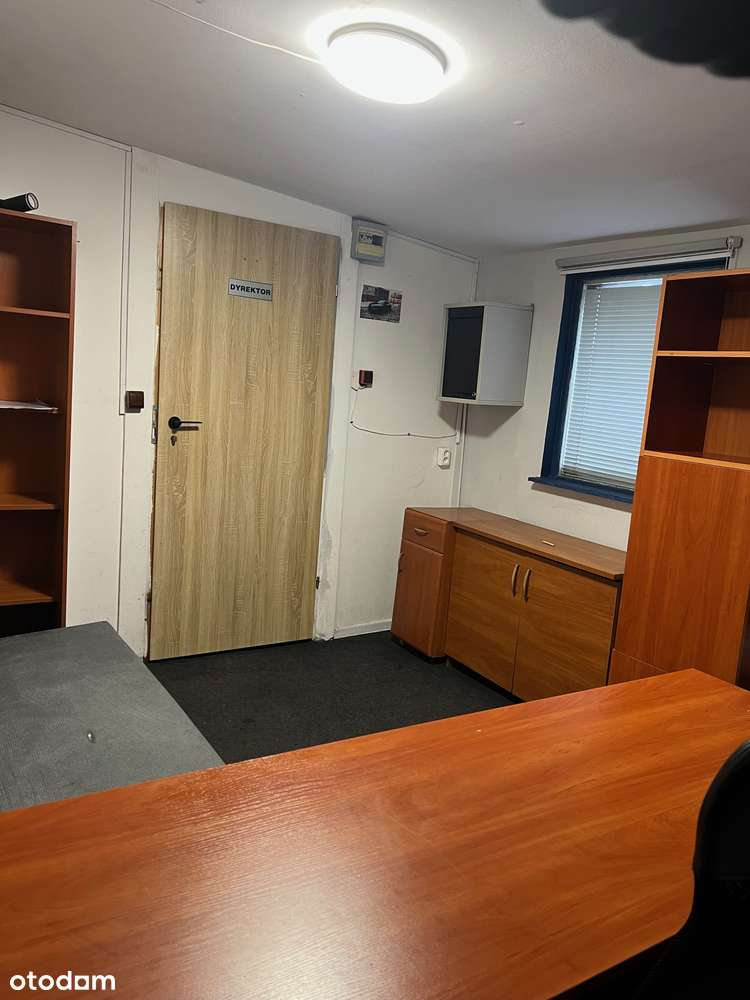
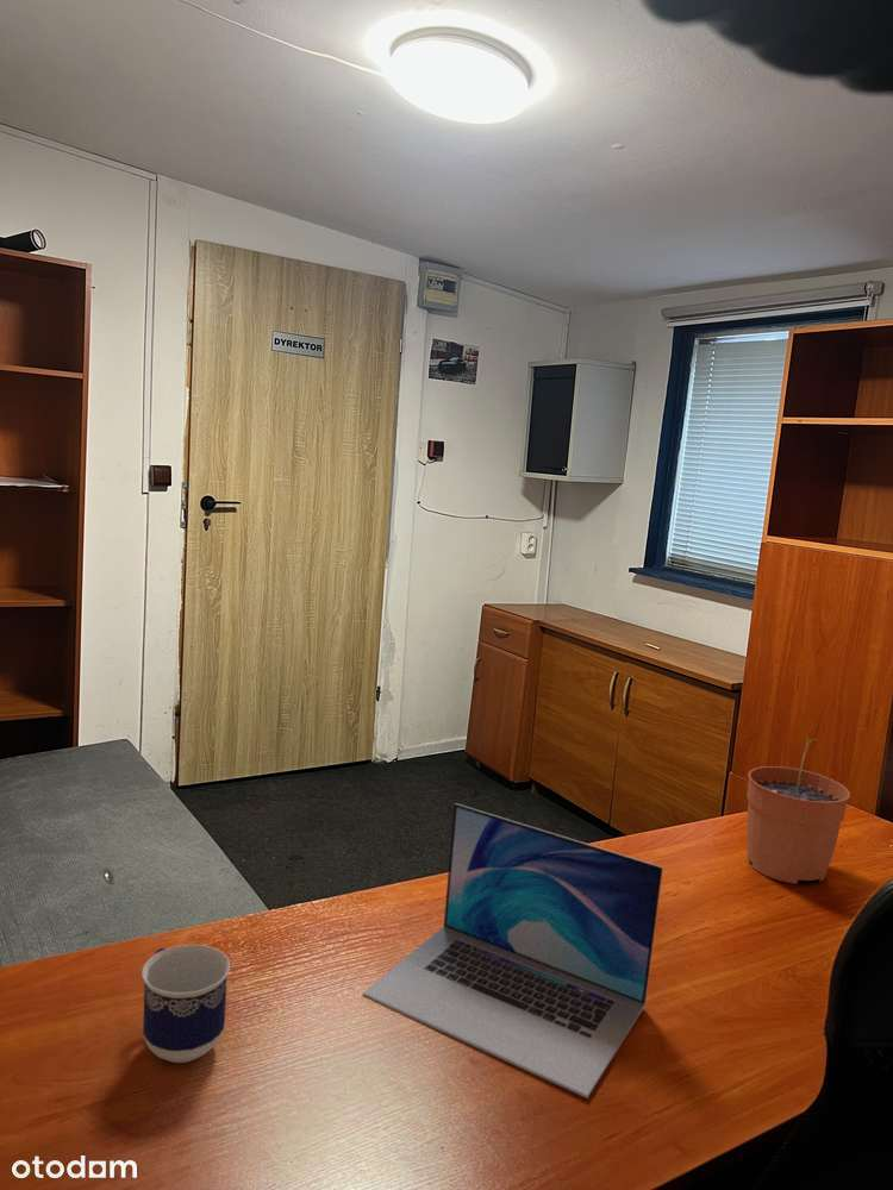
+ plant pot [745,734,851,885]
+ laptop [362,802,664,1100]
+ cup [140,944,231,1064]
